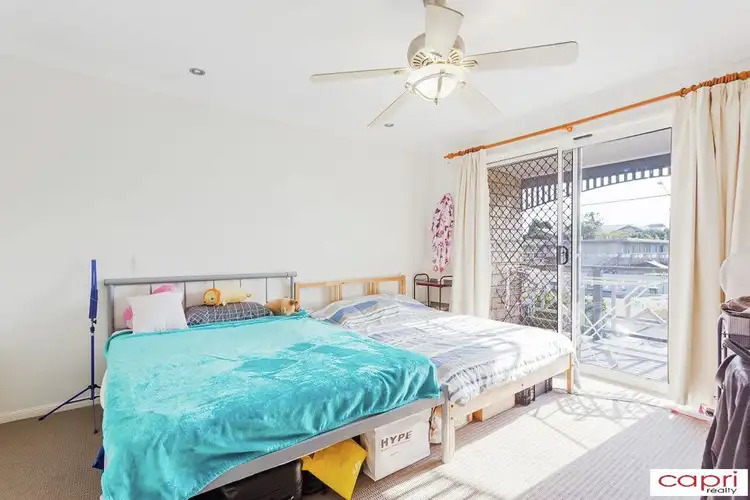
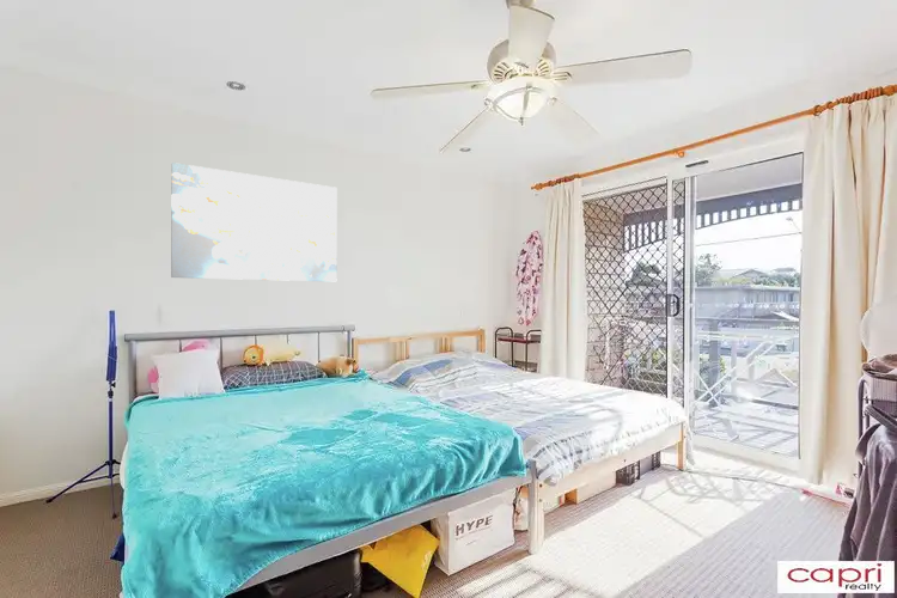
+ wall art [170,161,338,282]
